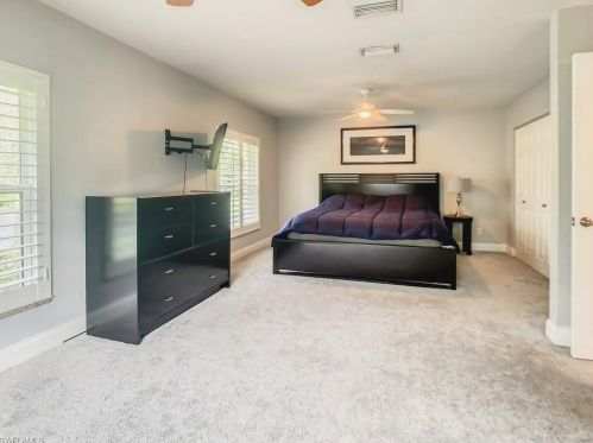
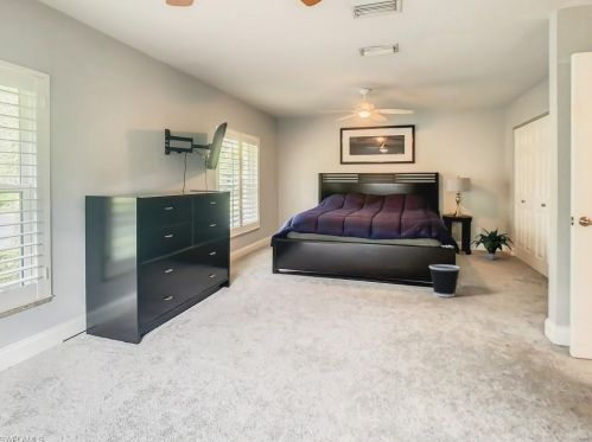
+ wastebasket [428,263,461,299]
+ potted plant [467,226,515,261]
